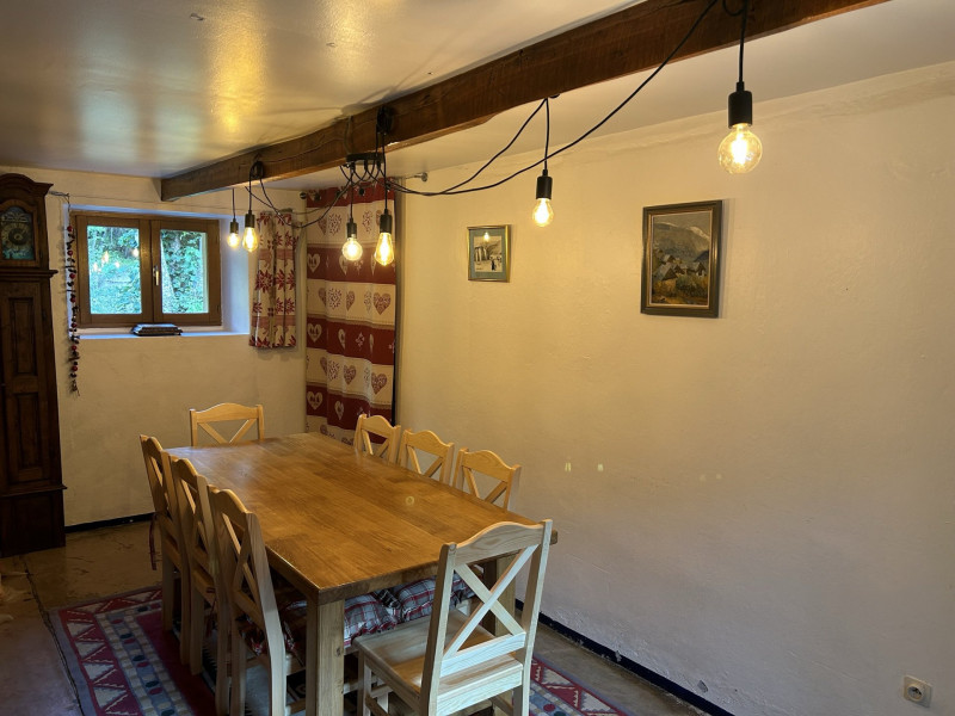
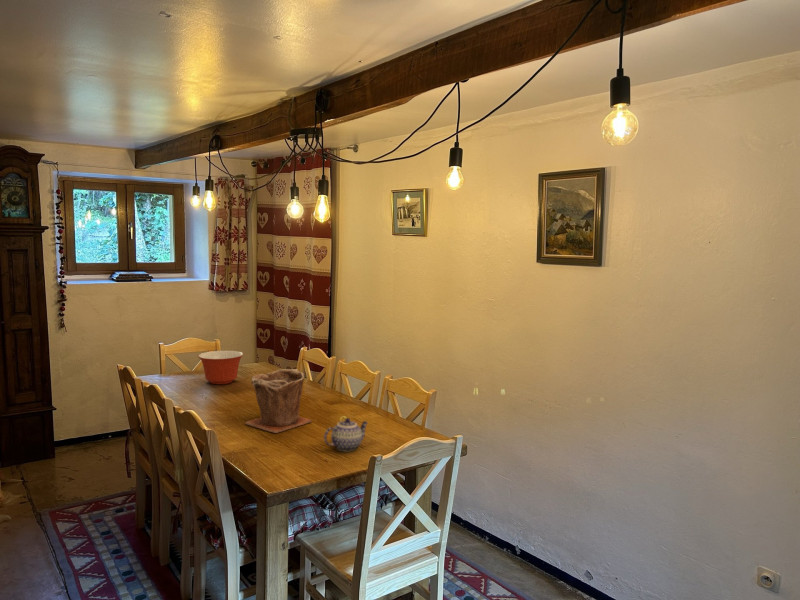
+ teapot [323,417,369,452]
+ mixing bowl [197,350,244,385]
+ plant pot [244,368,312,434]
